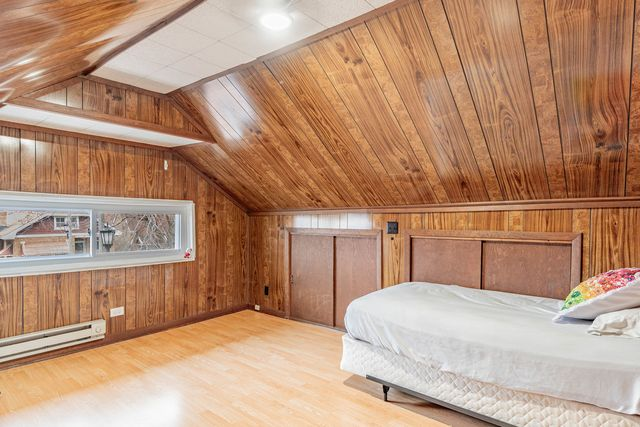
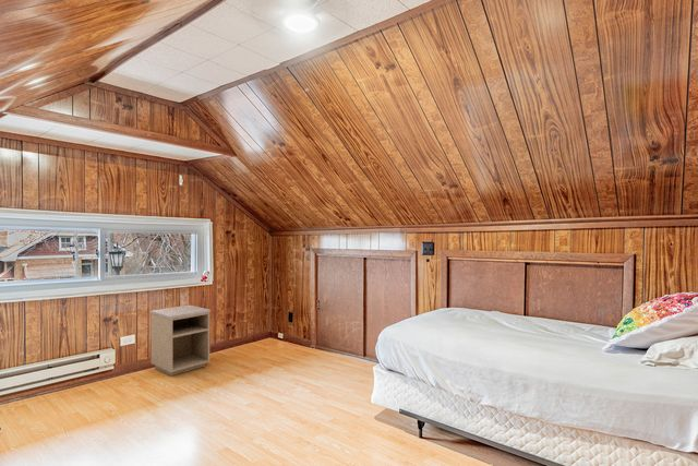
+ nightstand [149,303,212,377]
